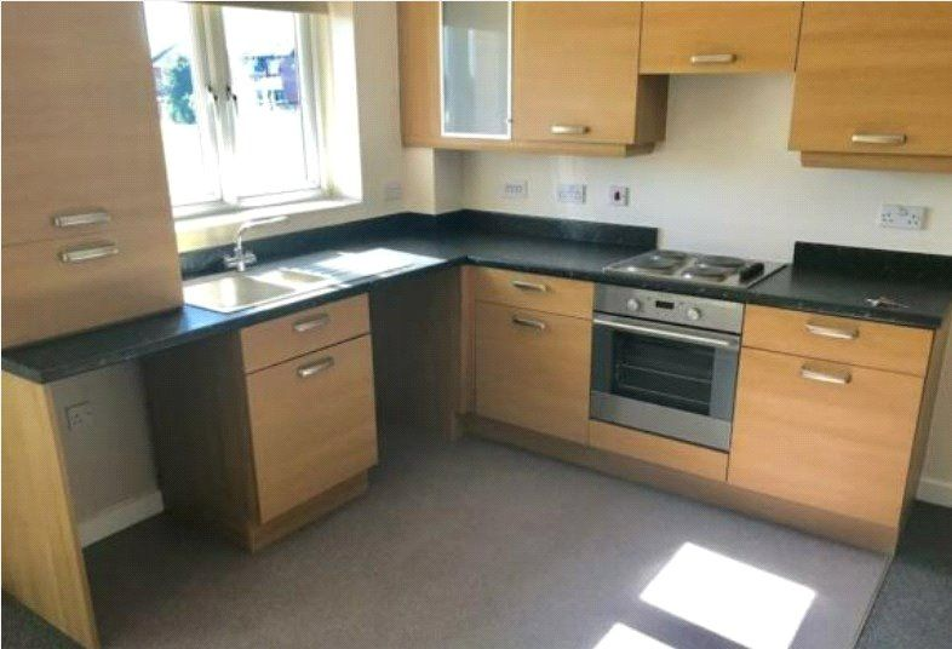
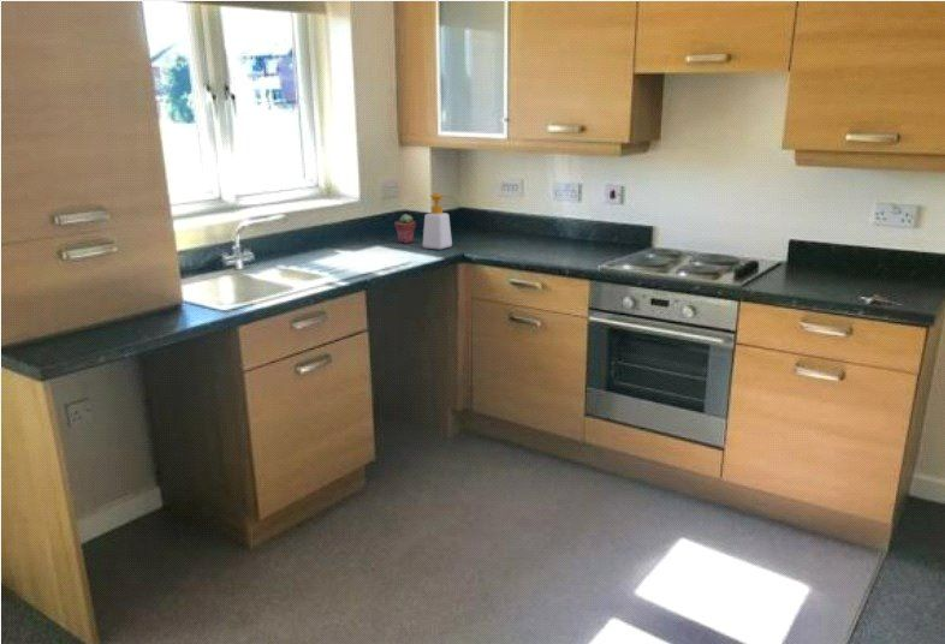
+ soap bottle [422,192,457,251]
+ potted succulent [393,213,417,244]
